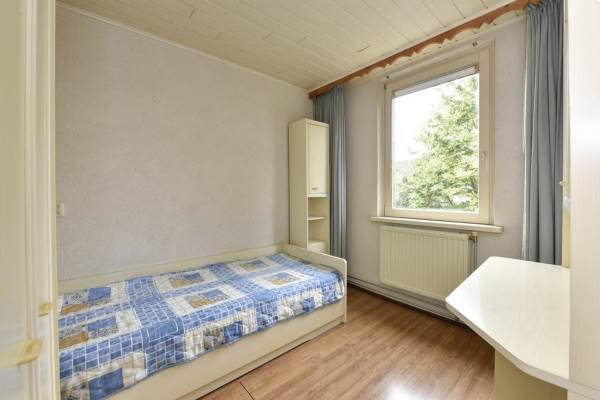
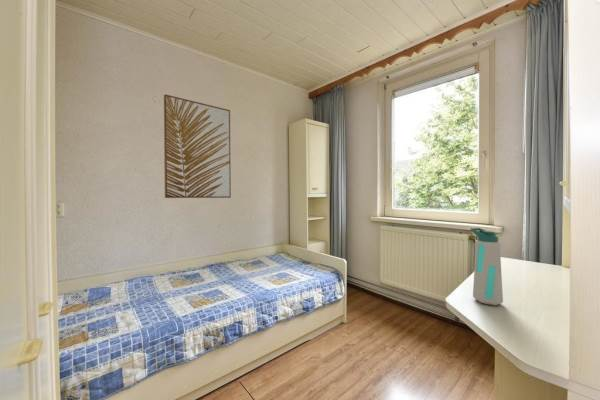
+ water bottle [469,227,504,306]
+ wall art [163,93,232,199]
